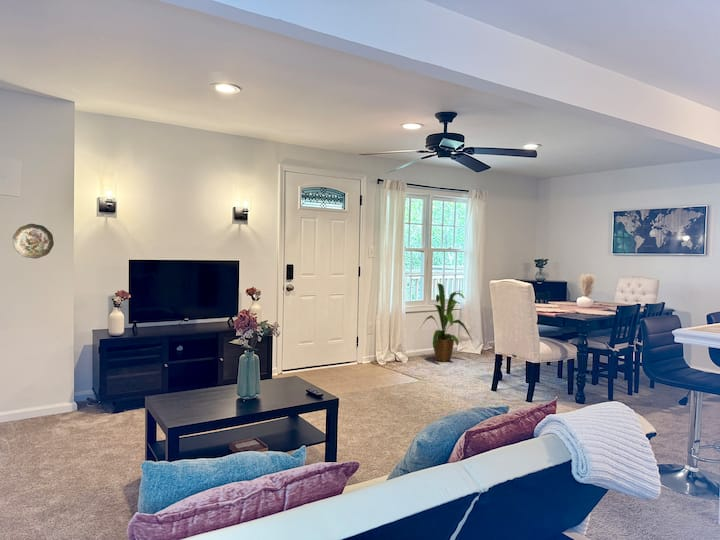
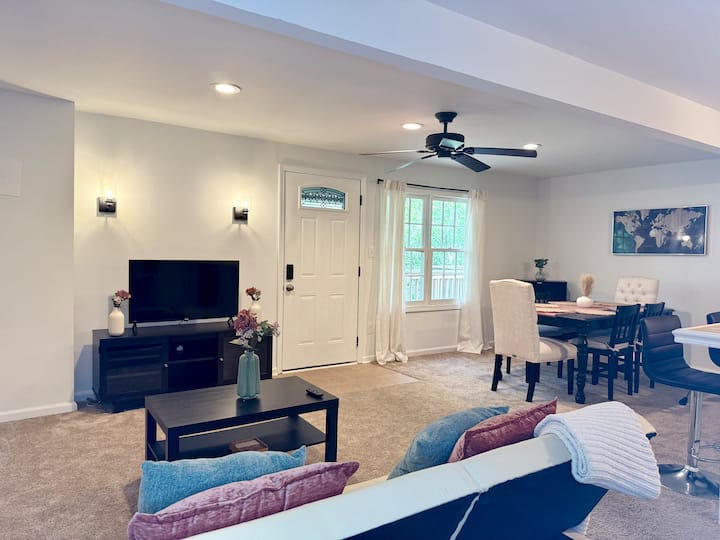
- house plant [418,282,474,363]
- decorative plate [12,223,55,260]
